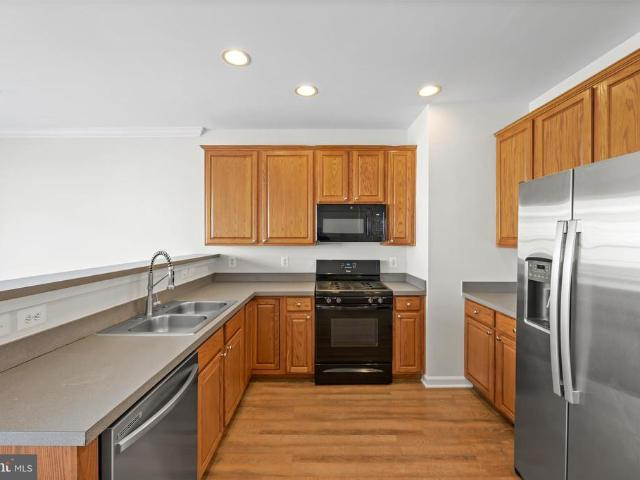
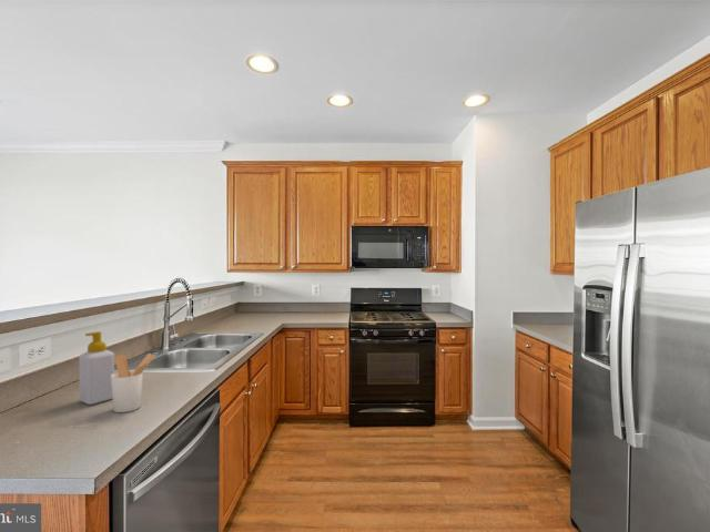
+ soap bottle [78,330,115,406]
+ utensil holder [111,352,156,413]
